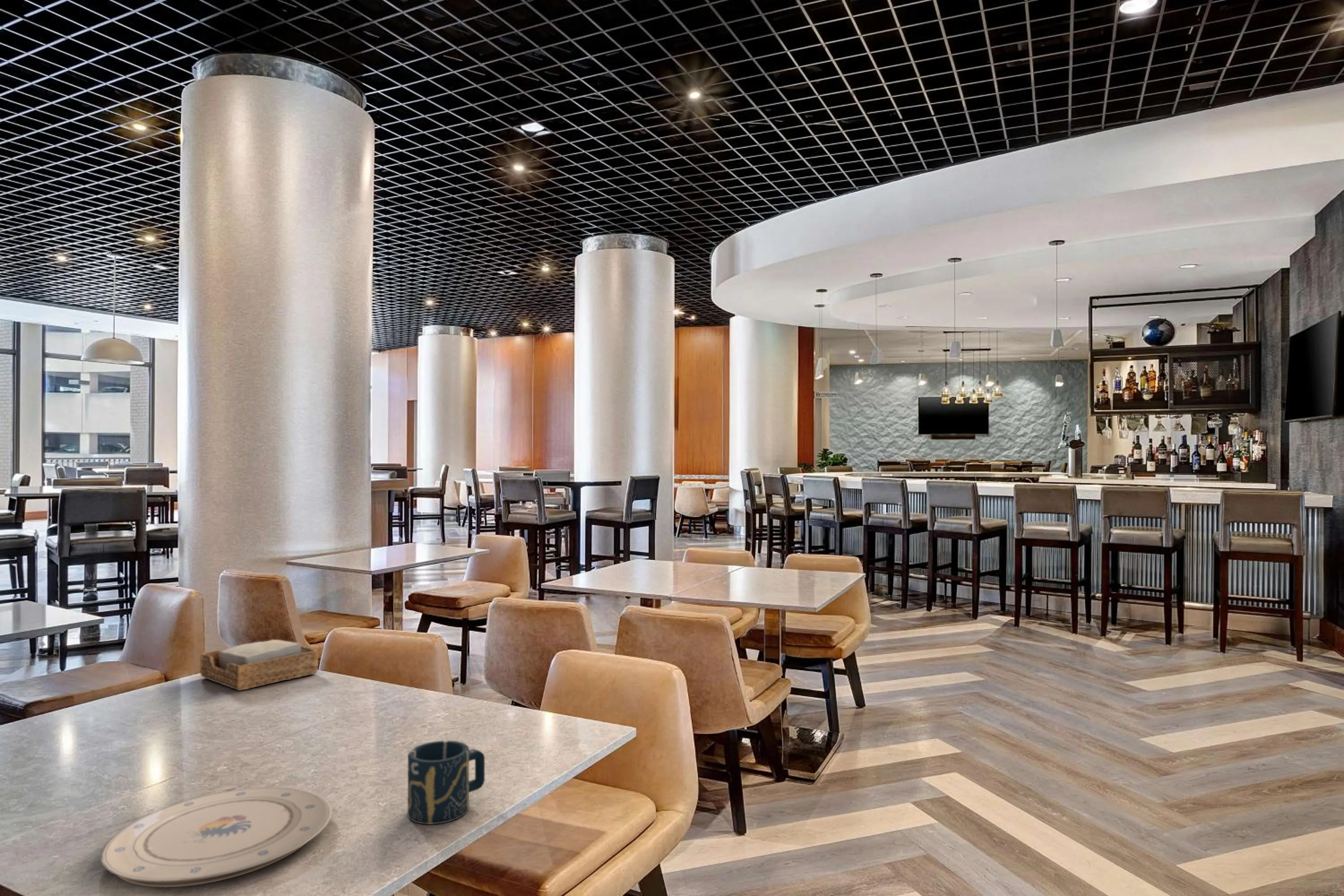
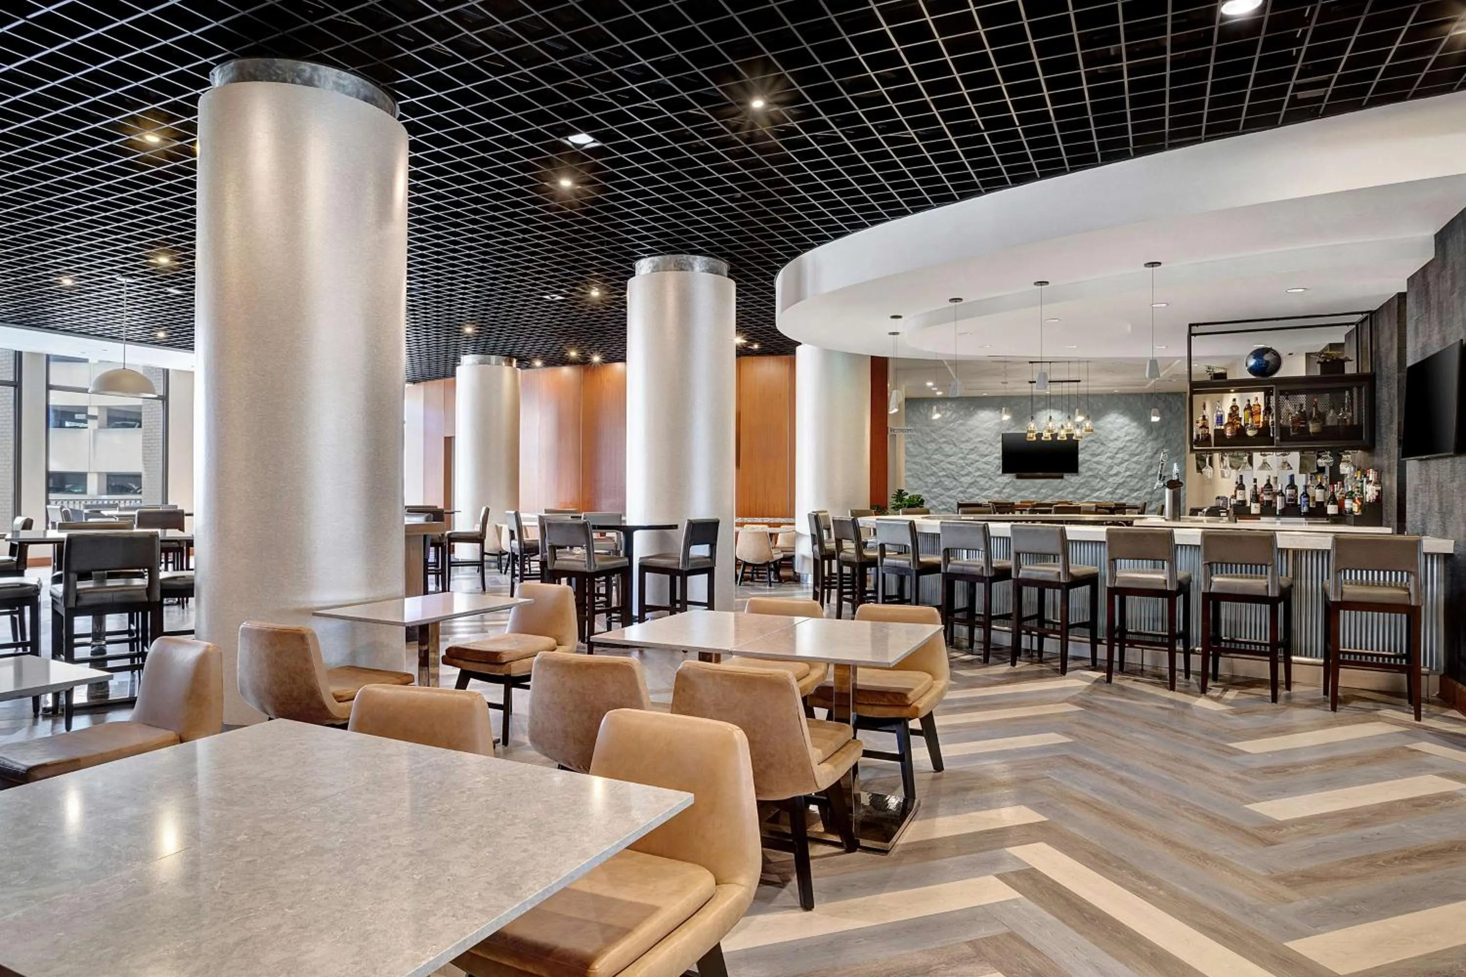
- cup [407,740,485,825]
- plate [100,787,332,887]
- napkin holder [199,639,319,691]
